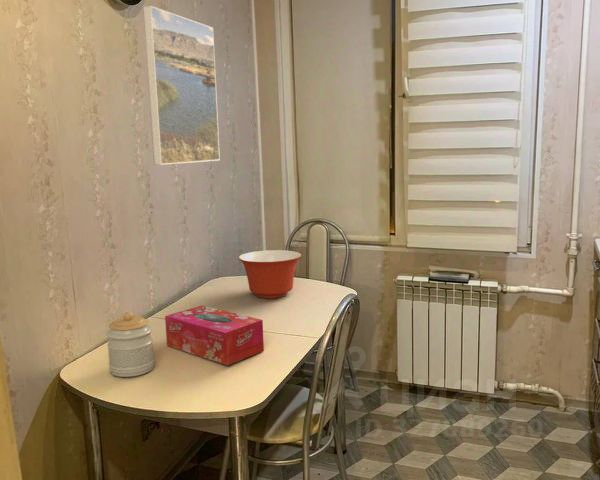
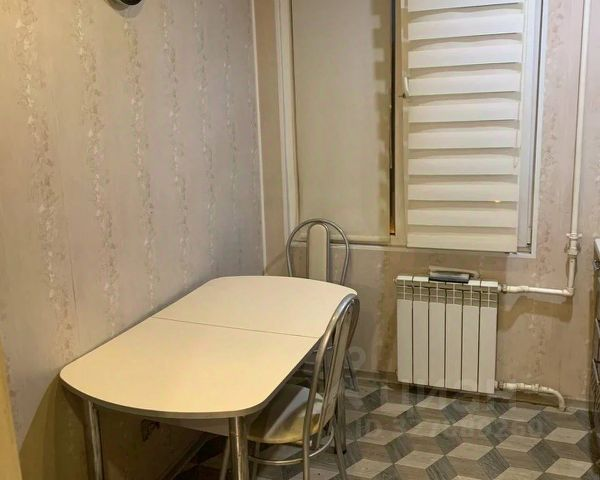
- mixing bowl [238,249,302,299]
- tissue box [164,305,265,366]
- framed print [142,5,221,166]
- jar [105,311,155,378]
